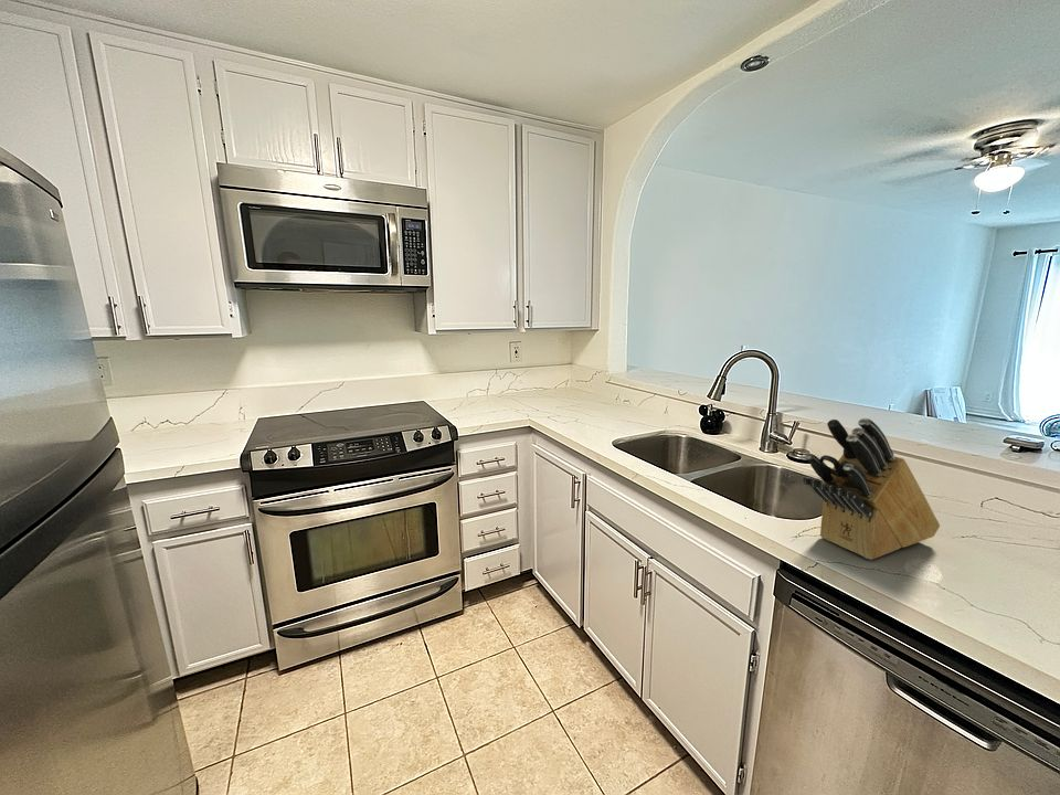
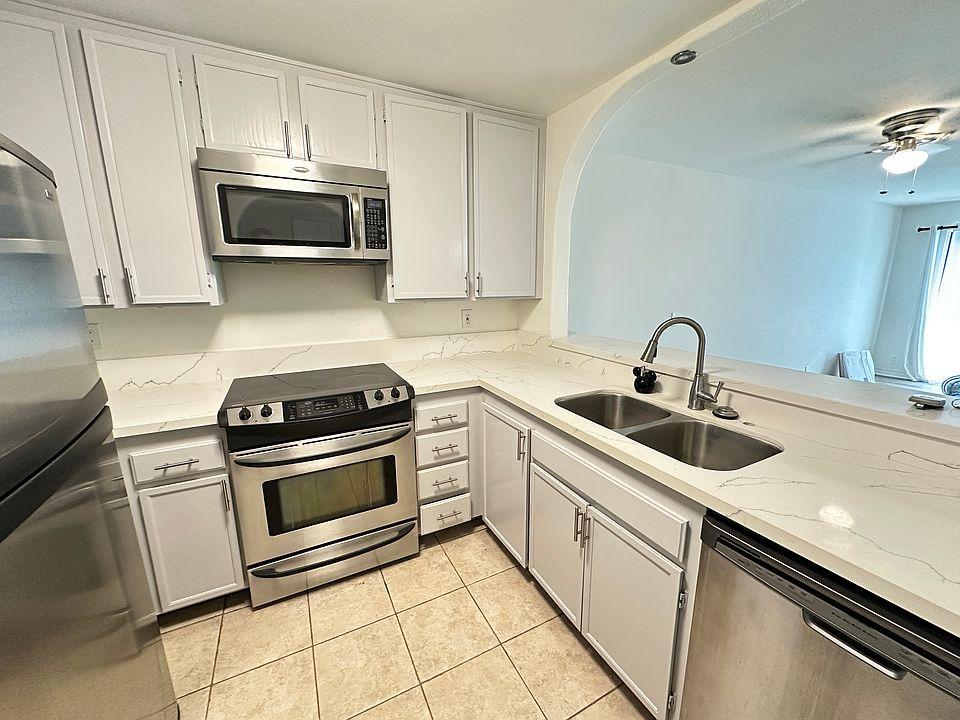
- knife block [802,417,941,561]
